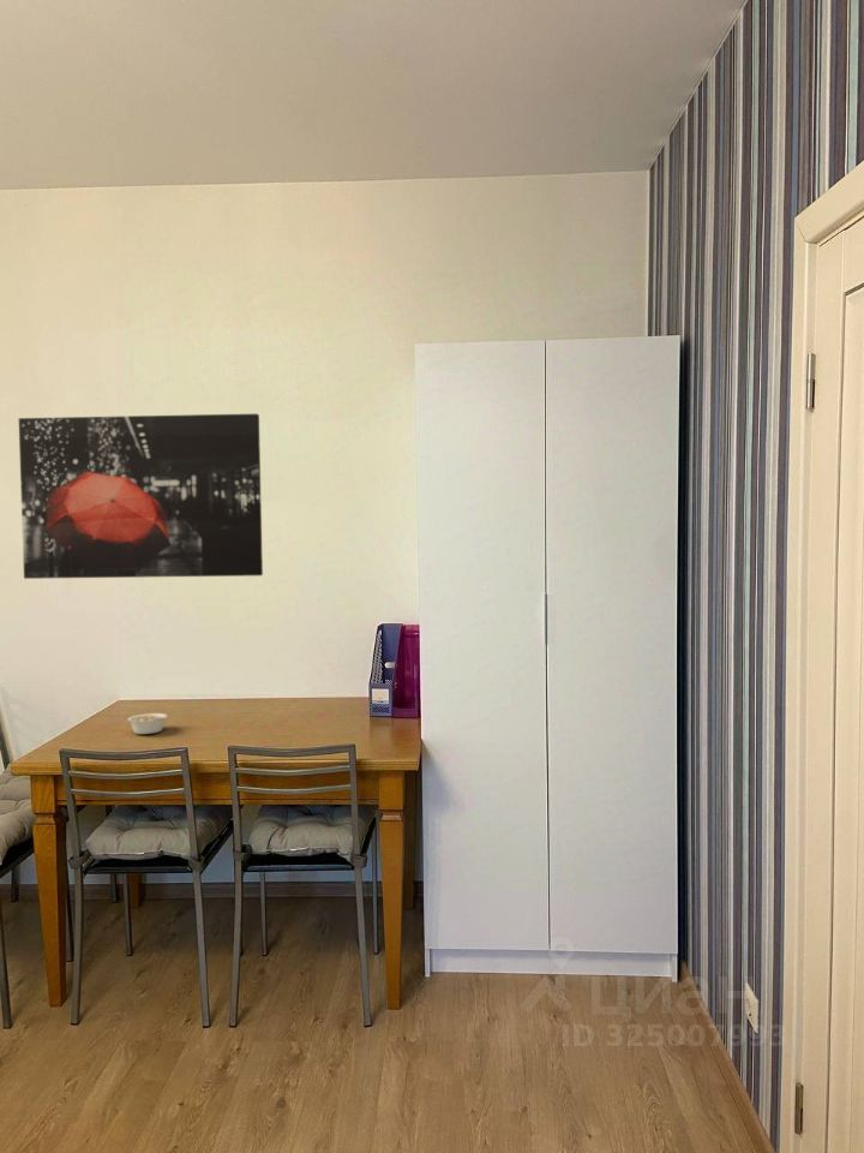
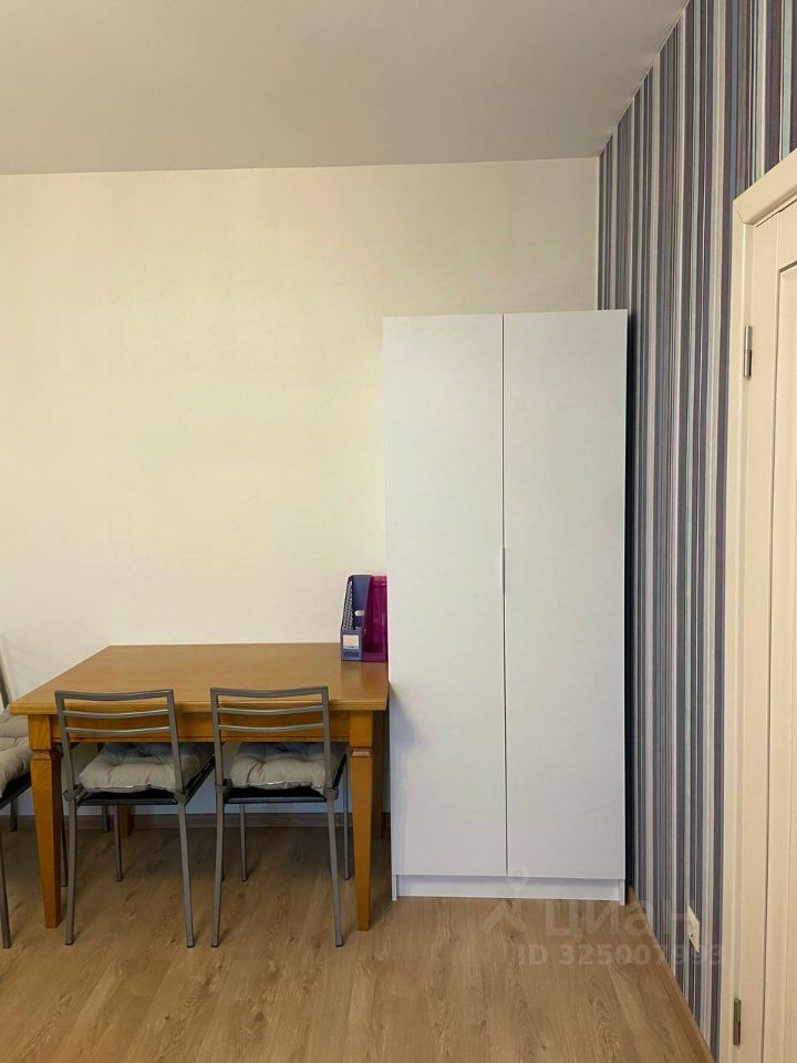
- wall art [18,412,264,580]
- legume [127,710,176,735]
